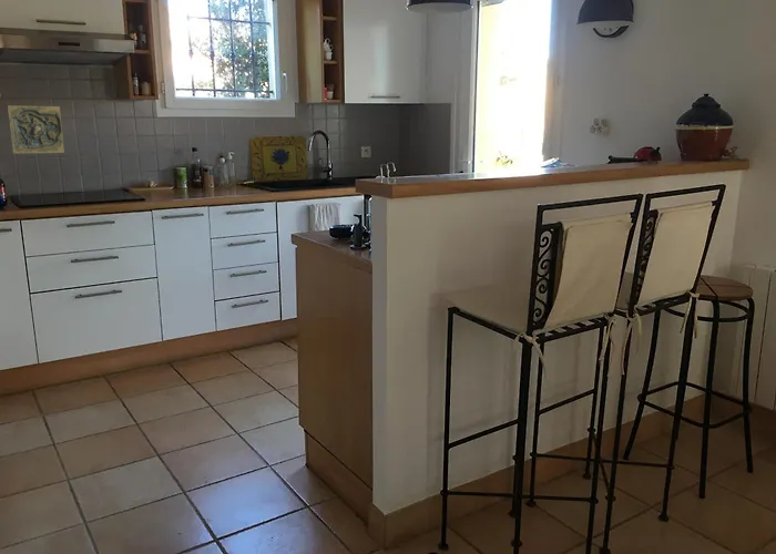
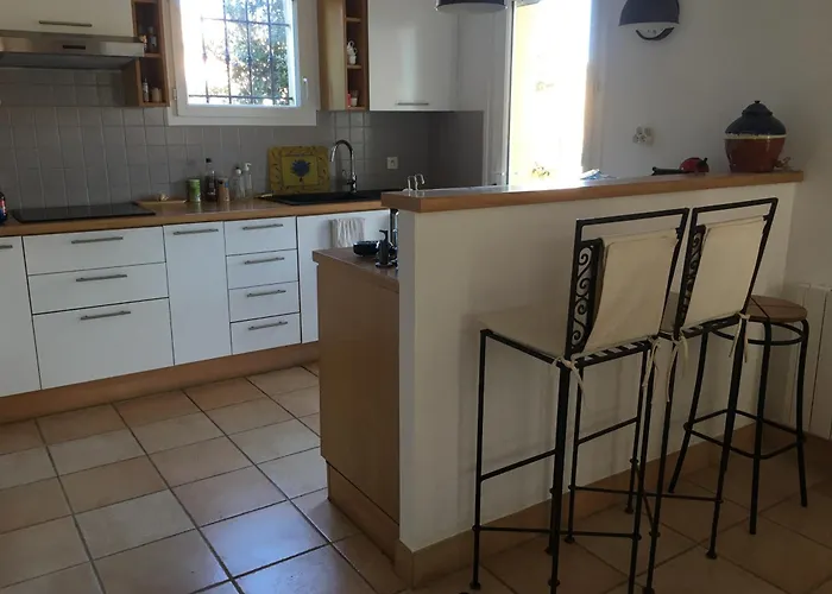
- decorative tile [7,104,65,155]
